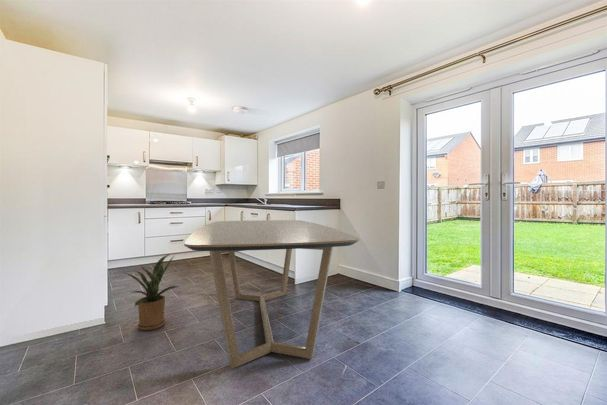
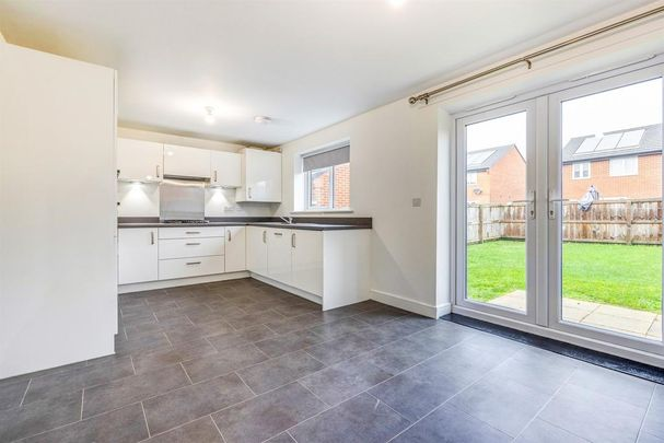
- house plant [115,253,179,331]
- dining table [183,219,360,369]
